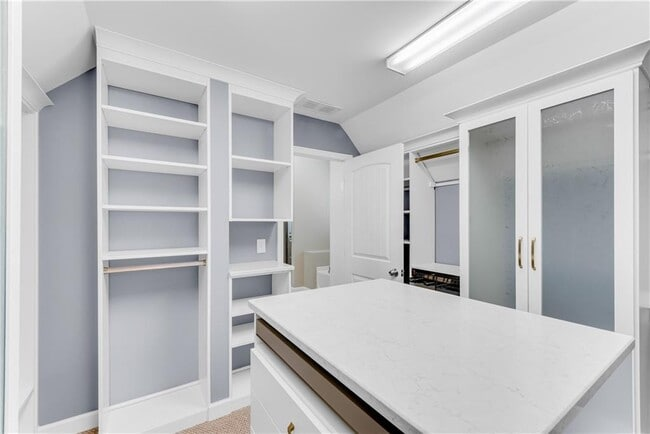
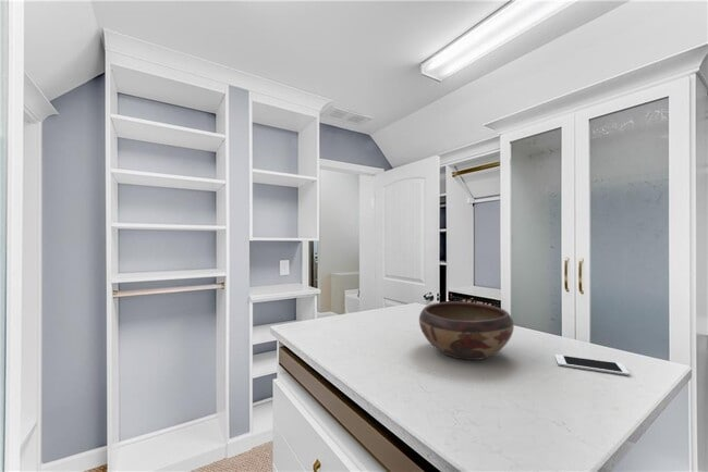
+ cell phone [554,353,631,376]
+ decorative bowl [418,301,515,361]
